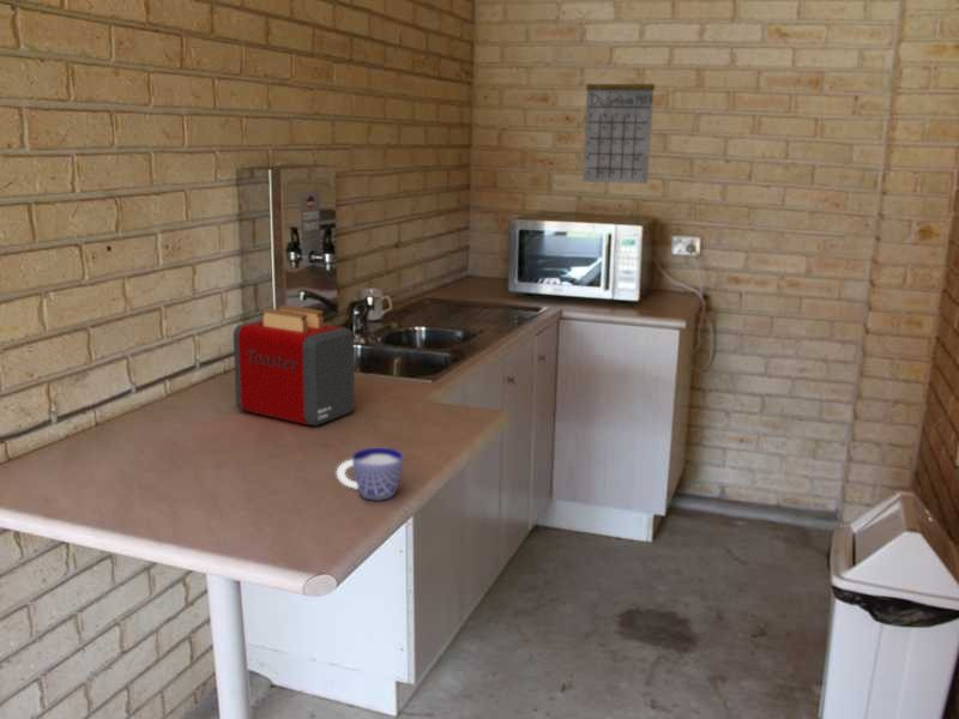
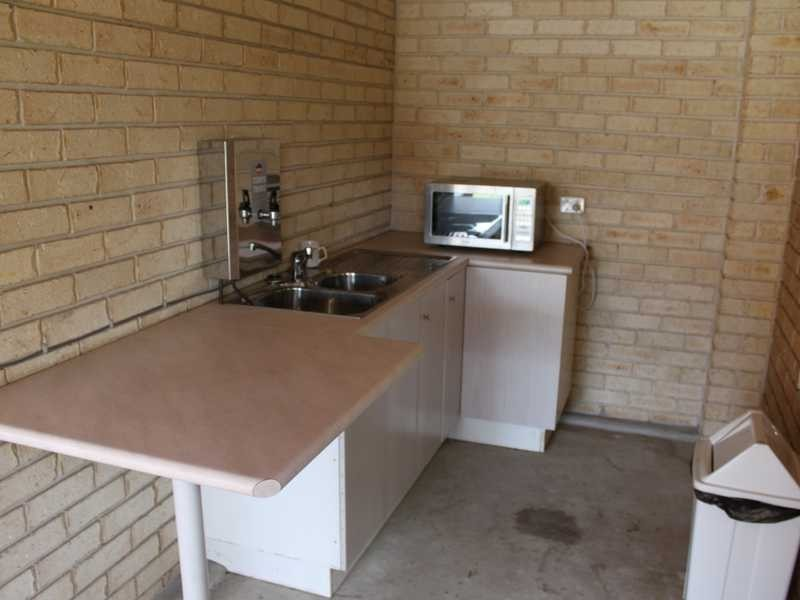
- calendar [581,62,656,185]
- toaster [233,304,356,427]
- cup [336,447,404,502]
